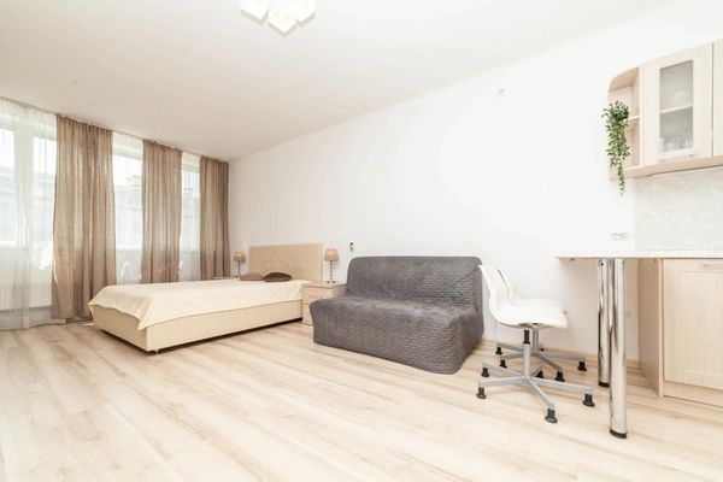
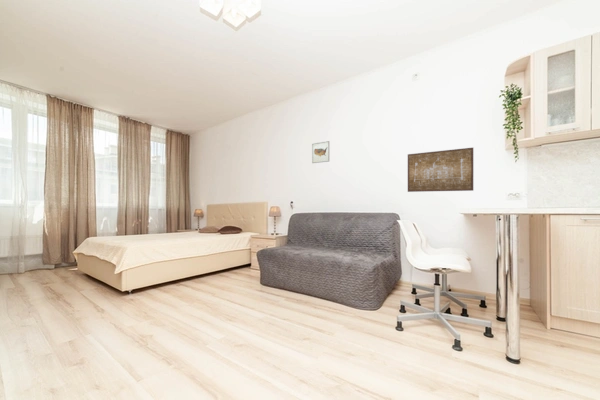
+ wall art [311,140,330,164]
+ wall art [407,147,474,193]
